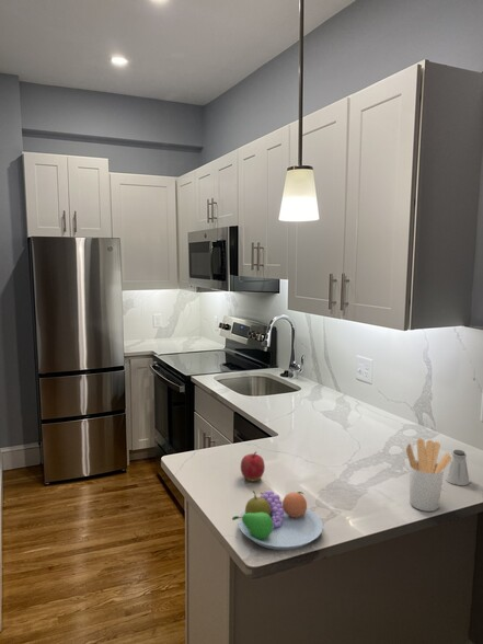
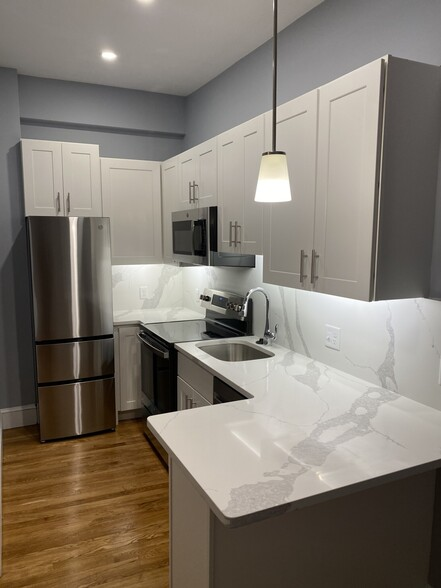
- fruit bowl [231,490,324,551]
- apple [240,450,266,482]
- utensil holder [405,437,452,513]
- saltshaker [445,449,470,486]
